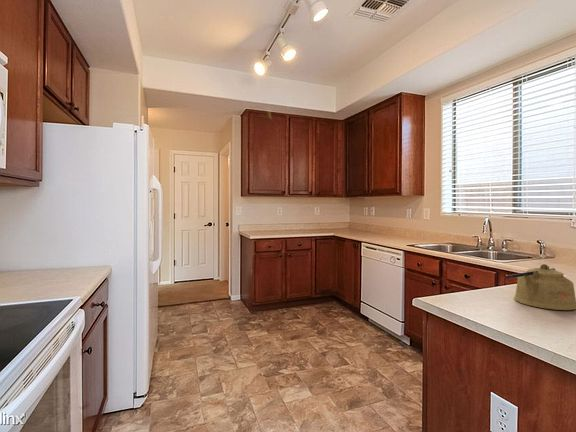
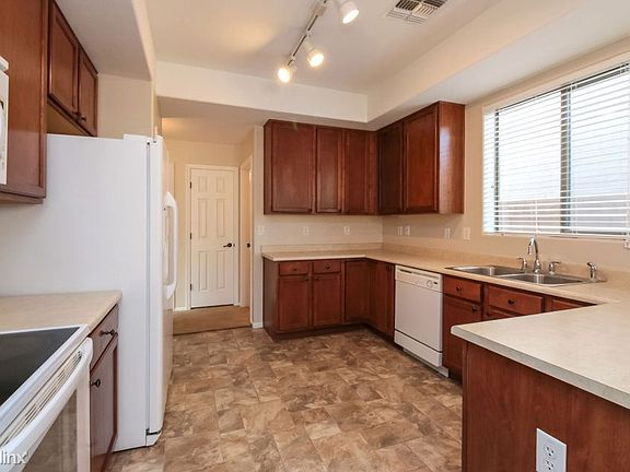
- kettle [505,263,576,311]
